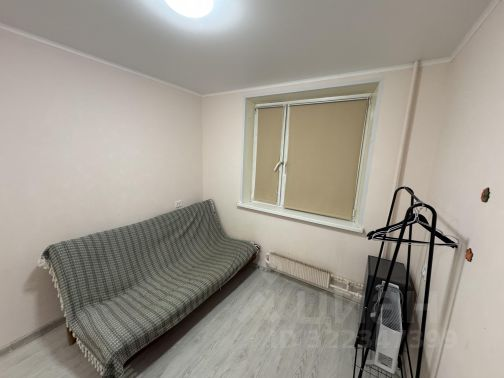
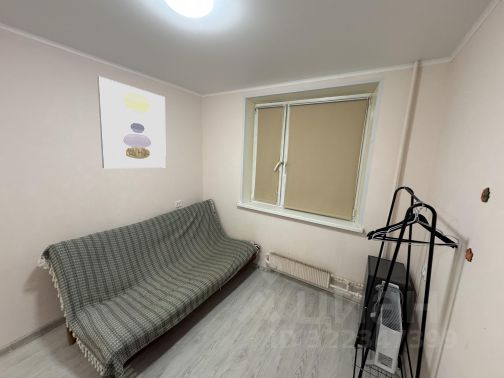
+ wall art [96,75,167,169]
